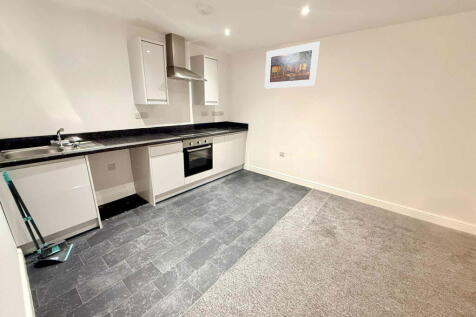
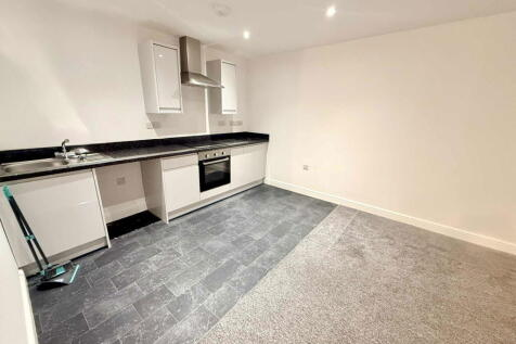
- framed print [264,40,321,89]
